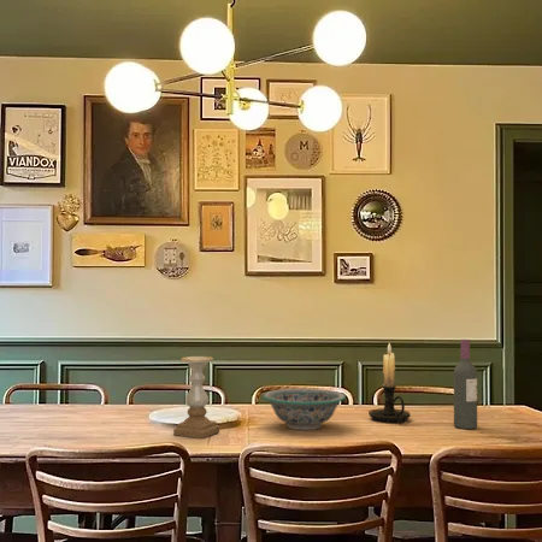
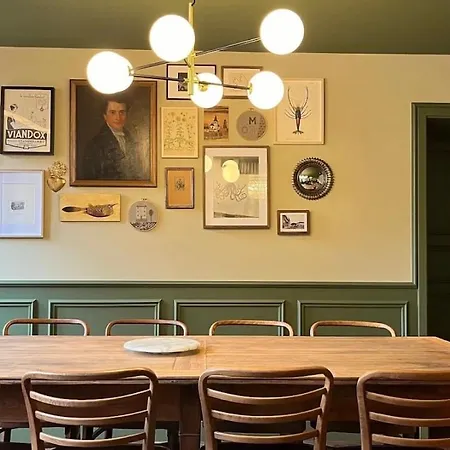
- wine bottle [453,338,478,430]
- decorative bowl [261,388,347,431]
- candle holder [172,355,220,440]
- candle holder [367,342,412,424]
